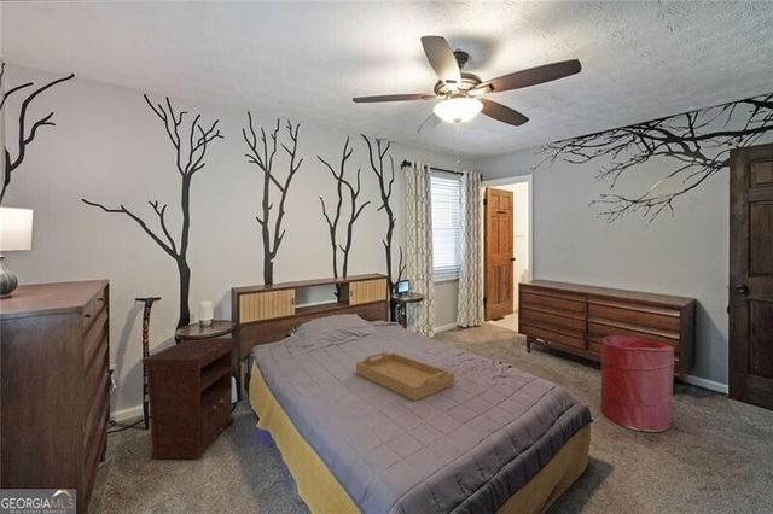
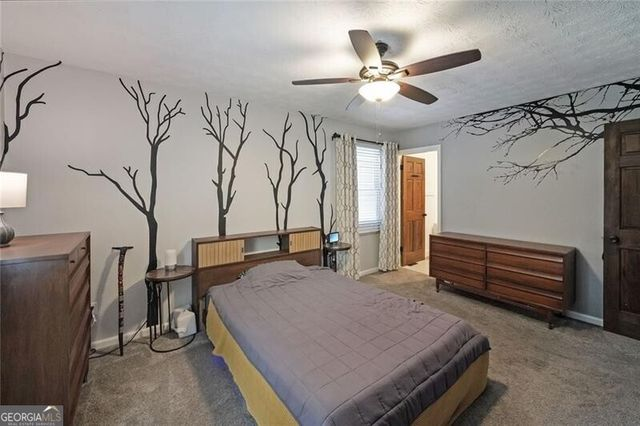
- serving tray [355,351,455,402]
- nightstand [140,337,238,460]
- laundry hamper [600,334,675,433]
